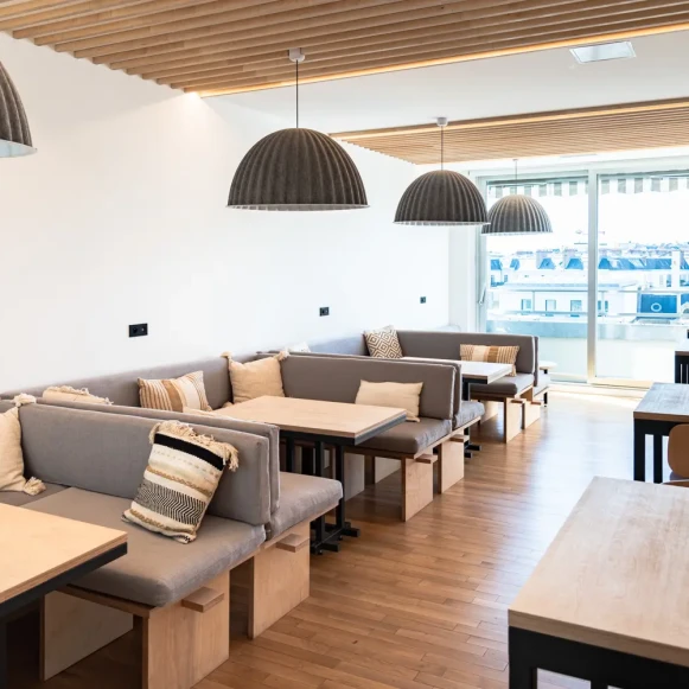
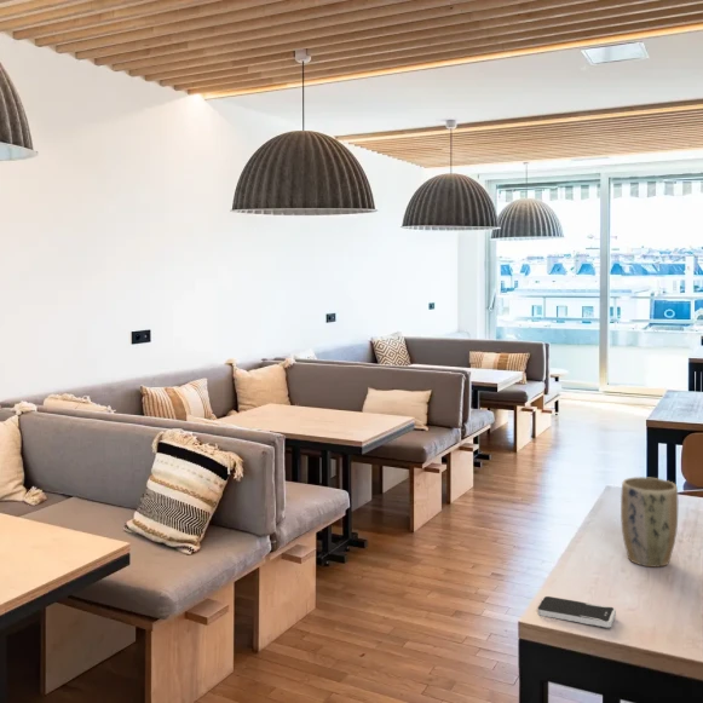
+ smartphone [537,595,617,629]
+ plant pot [620,476,679,567]
